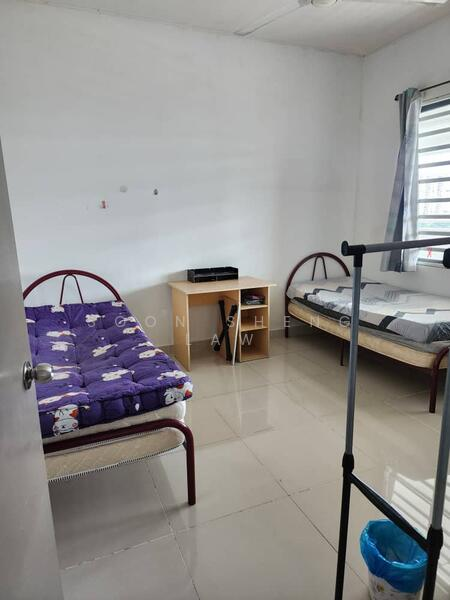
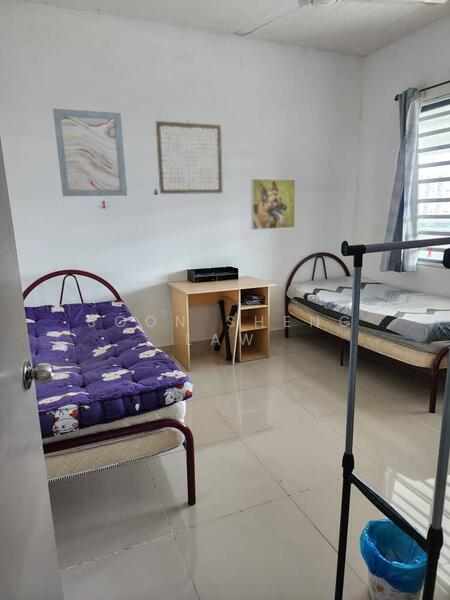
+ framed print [250,178,297,231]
+ wall art [155,120,224,195]
+ wall art [52,108,128,197]
